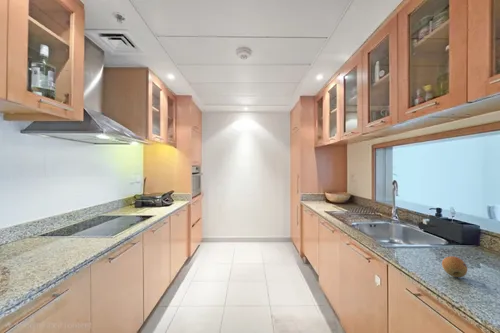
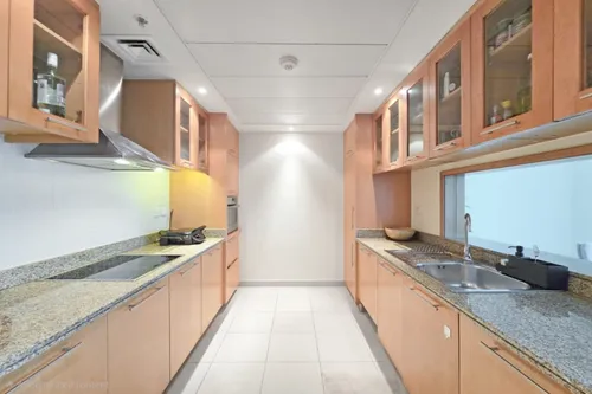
- fruit [441,255,468,278]
